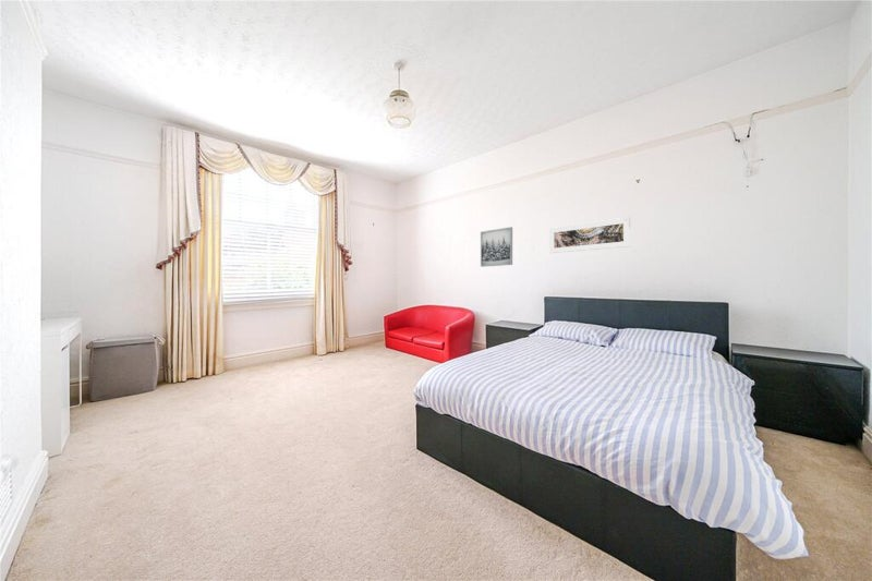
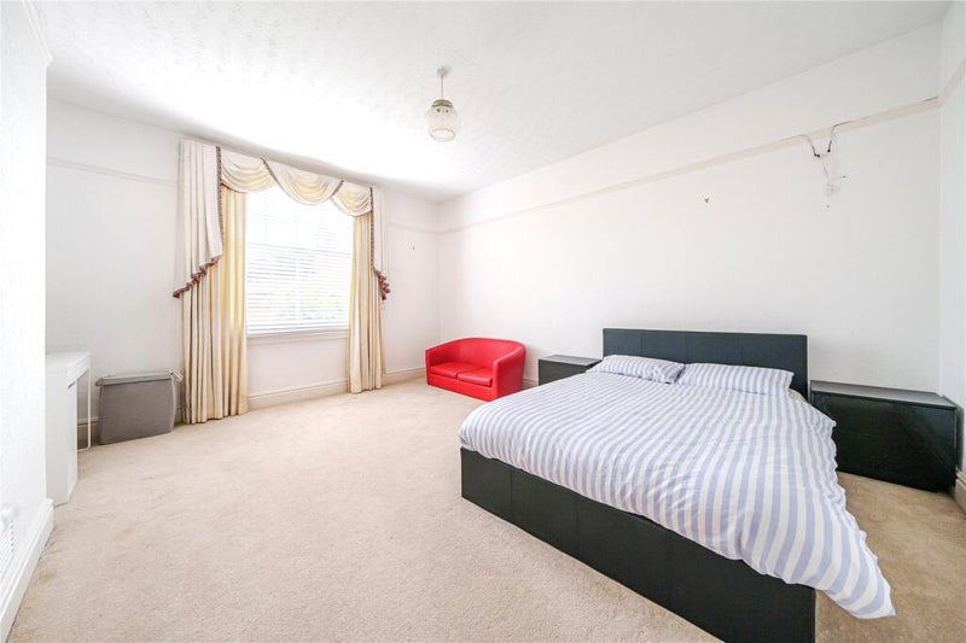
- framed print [548,216,631,254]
- wall art [480,226,513,268]
